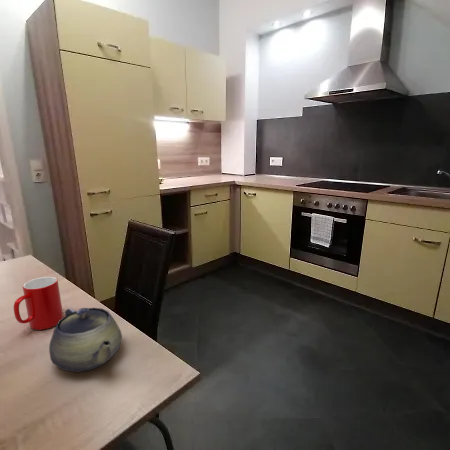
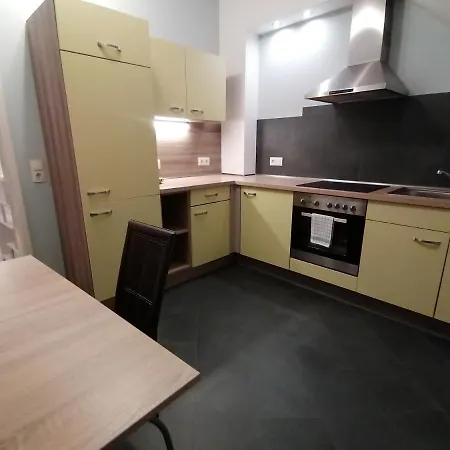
- cup [13,276,64,331]
- teapot [48,307,123,373]
